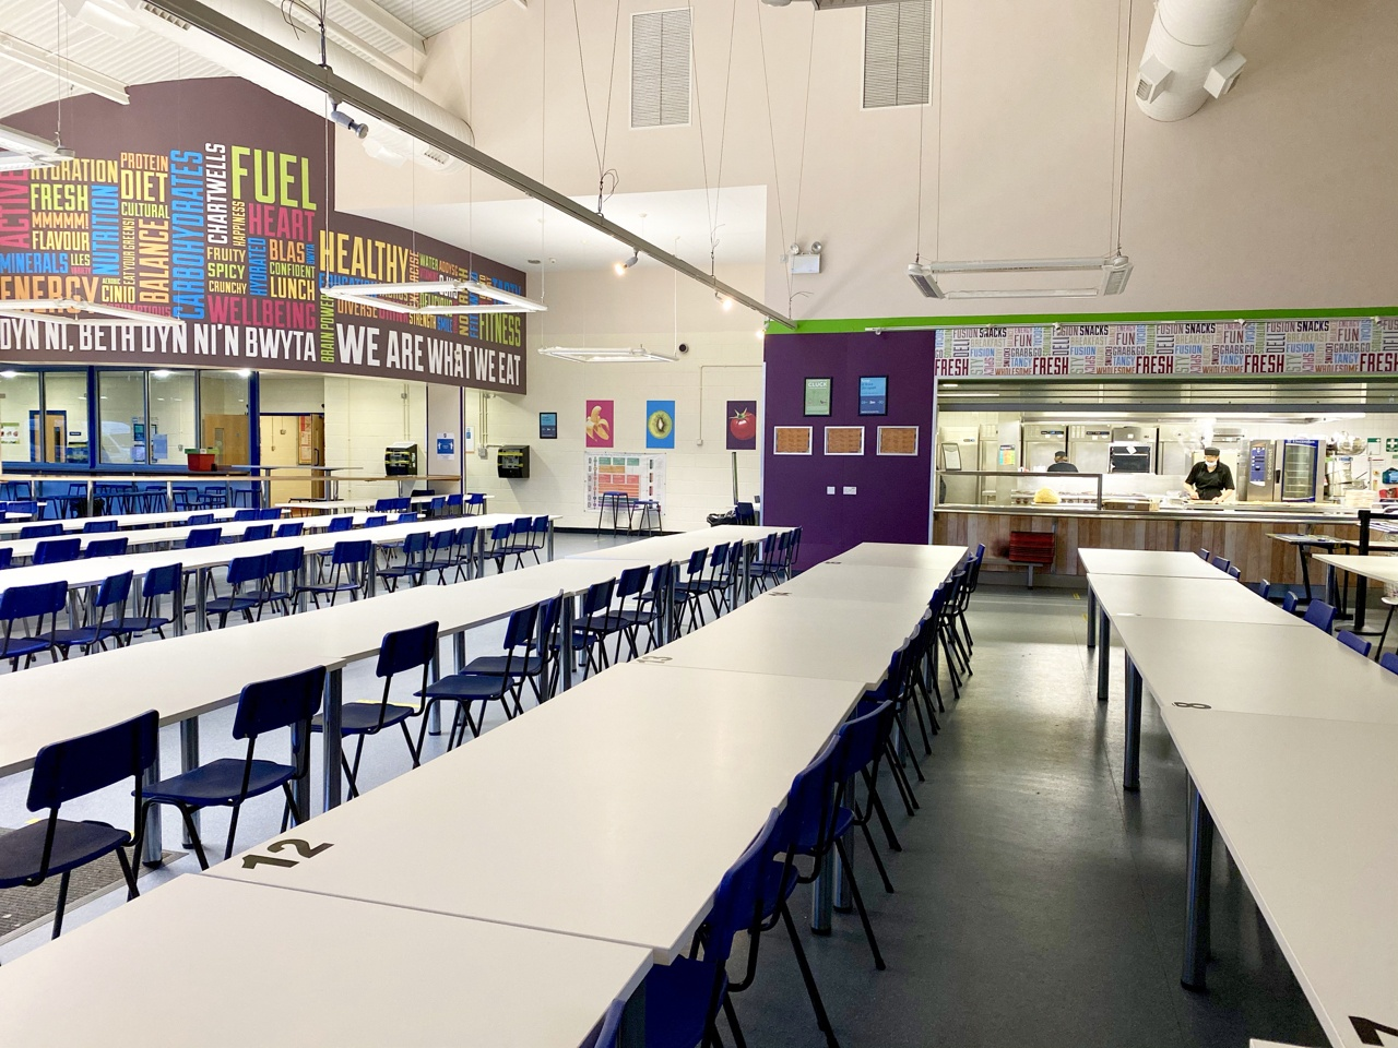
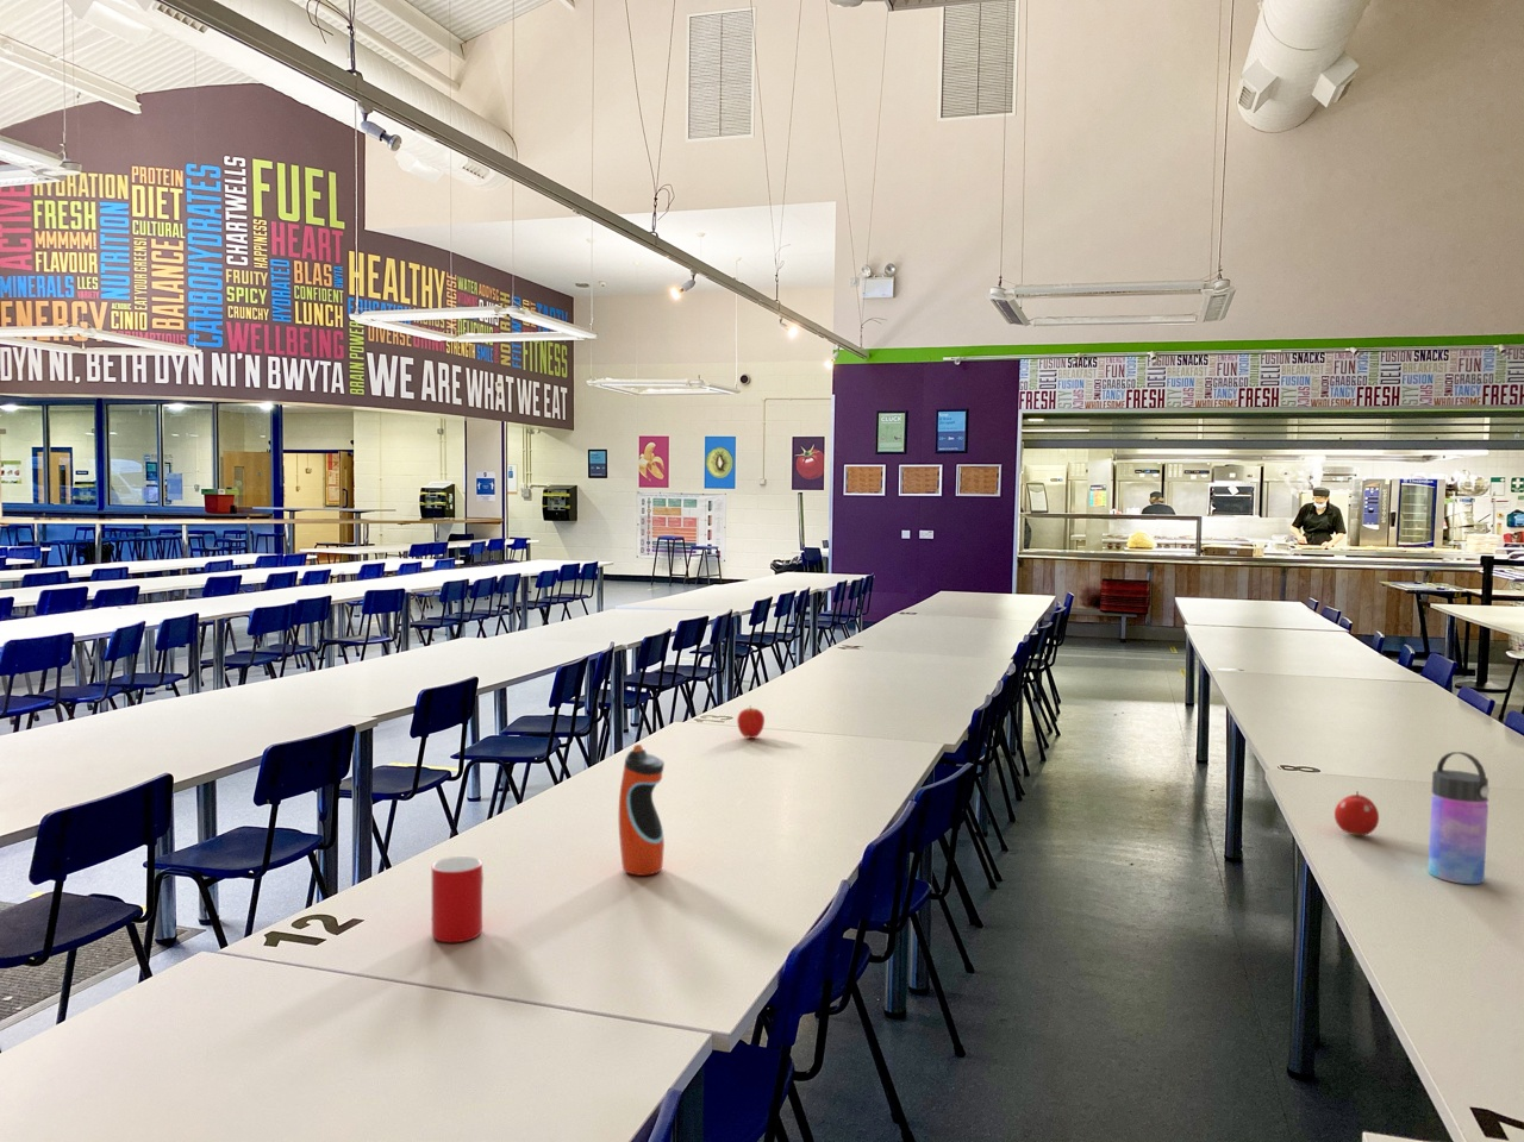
+ apple [736,704,766,740]
+ water bottle [1427,751,1490,885]
+ fruit [1333,789,1380,836]
+ cup [431,855,485,943]
+ water bottle [618,744,666,877]
